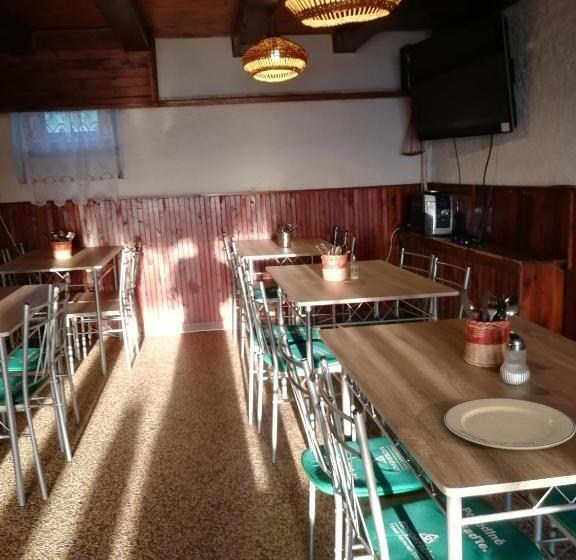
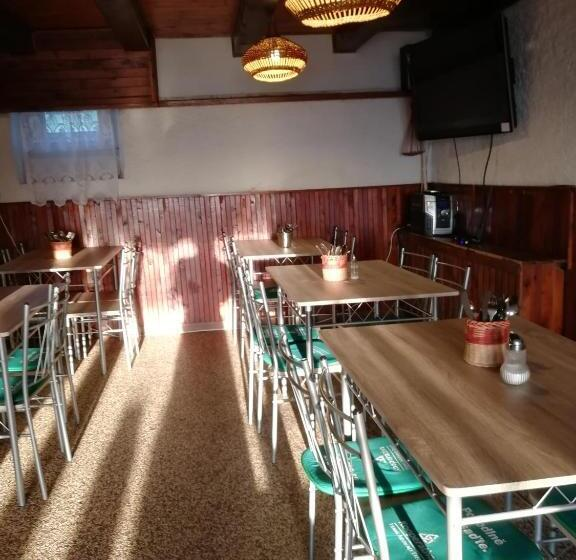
- chinaware [443,397,576,451]
